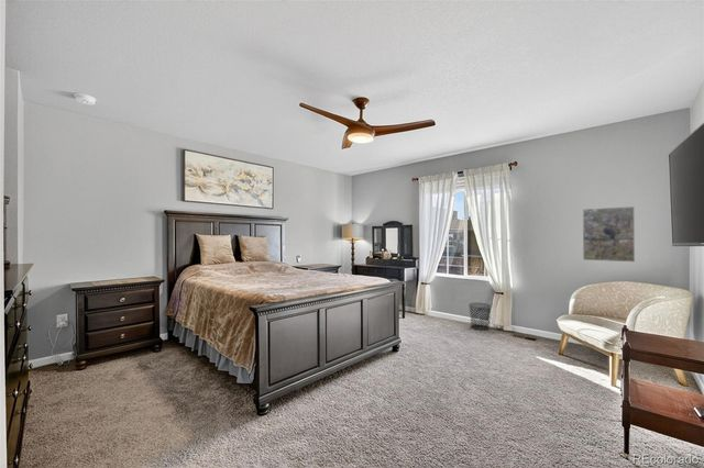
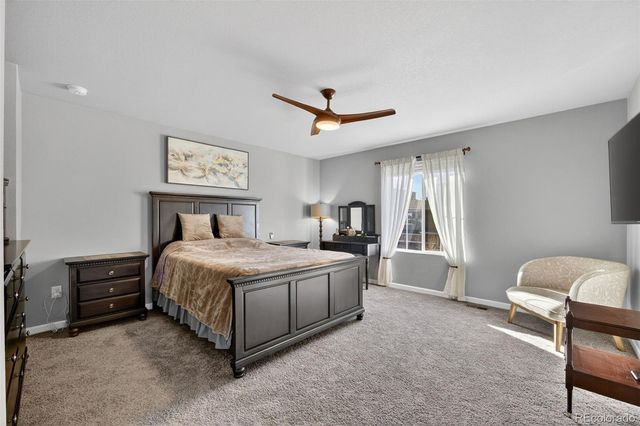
- waste bin [468,302,493,332]
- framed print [582,205,636,263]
